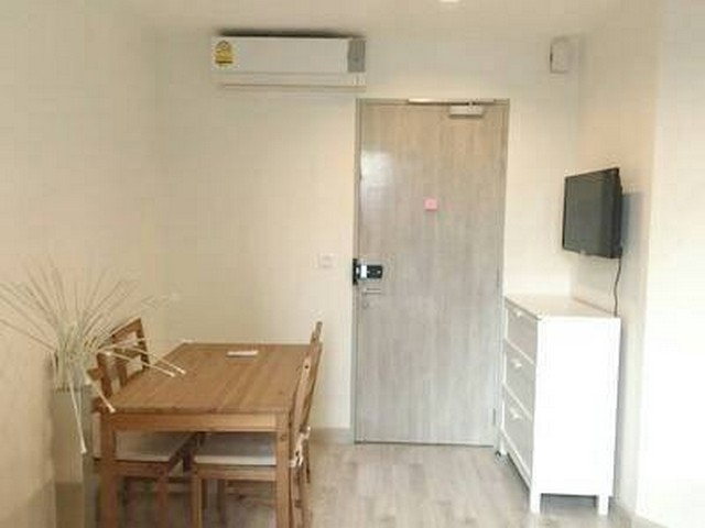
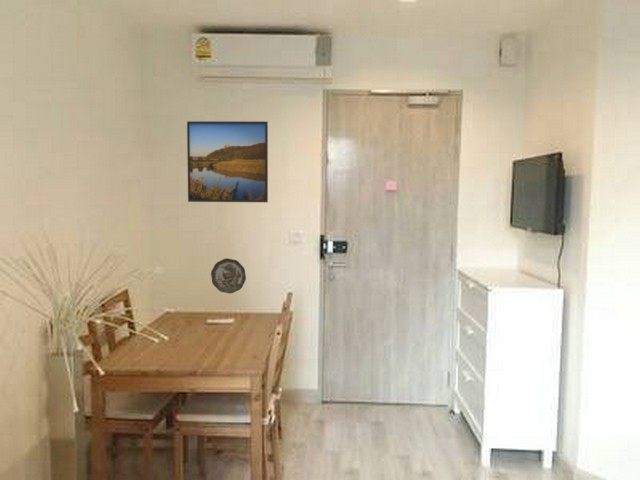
+ decorative plate [210,257,247,294]
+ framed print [186,120,269,203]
